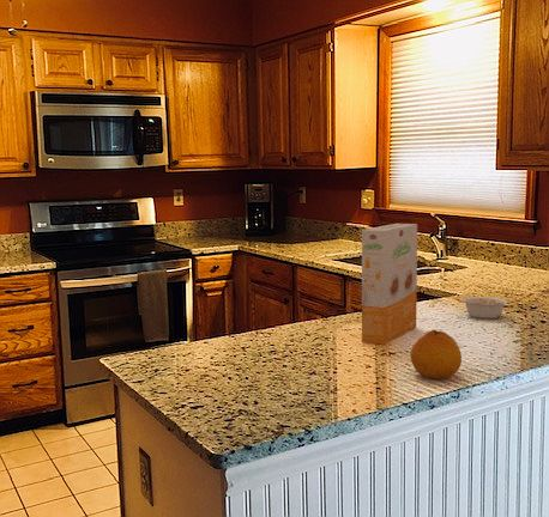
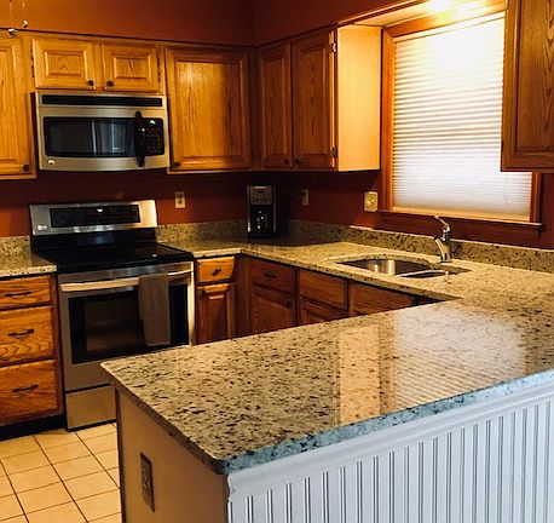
- legume [460,296,509,320]
- fruit [410,329,463,381]
- cereal box [361,223,418,346]
